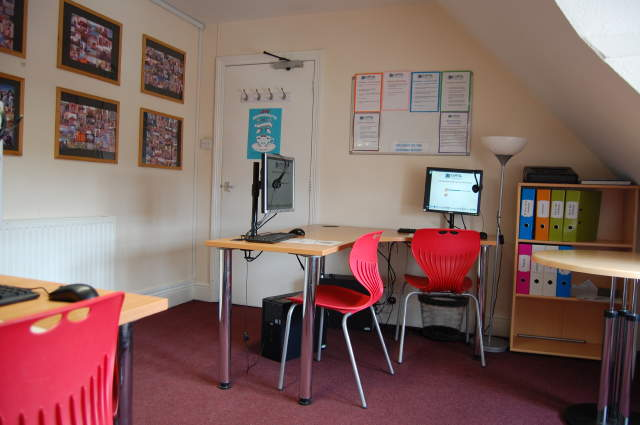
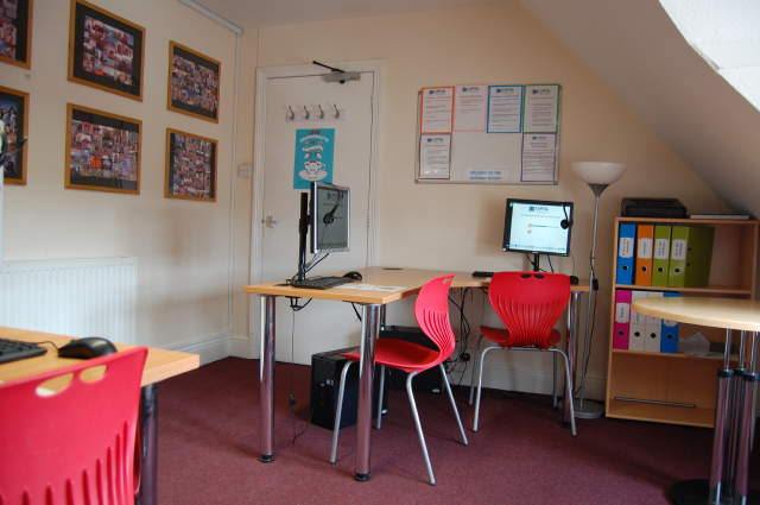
- wastebasket [416,293,471,342]
